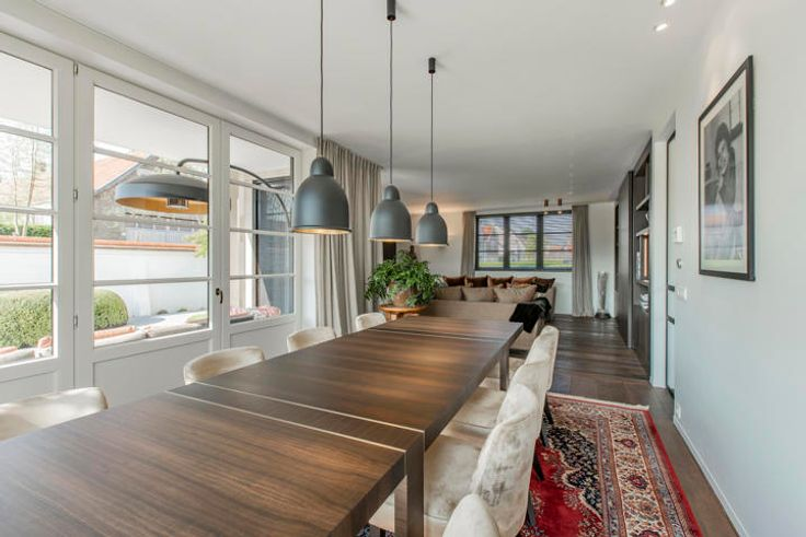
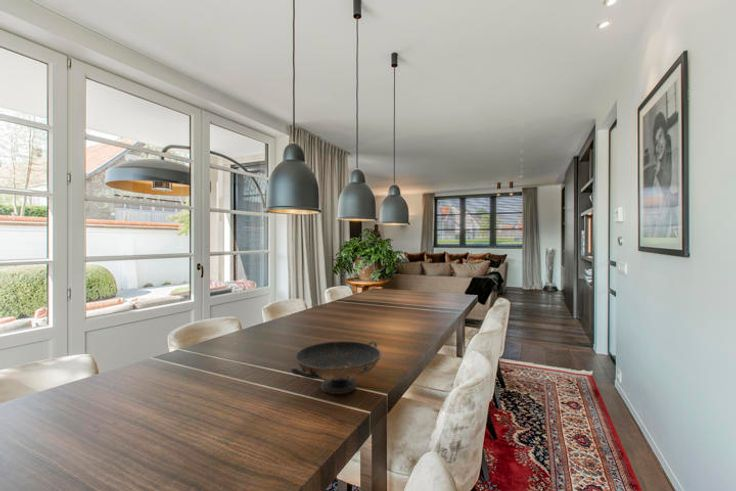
+ decorative bowl [290,340,382,395]
